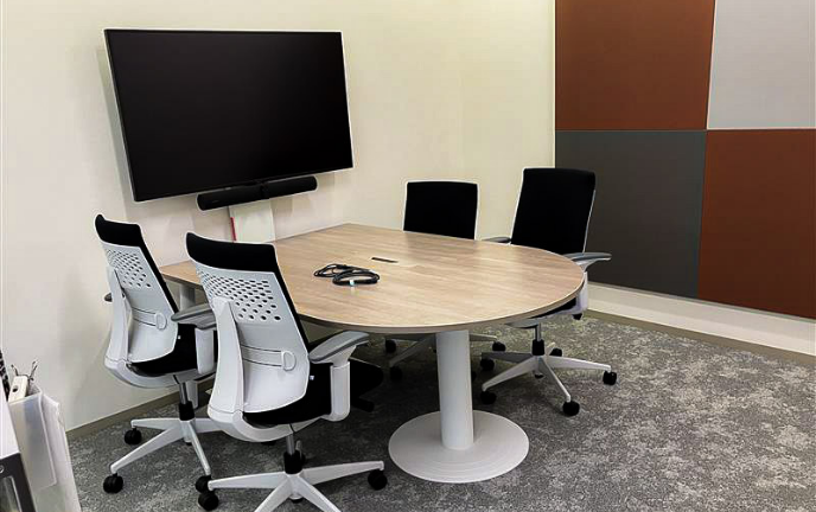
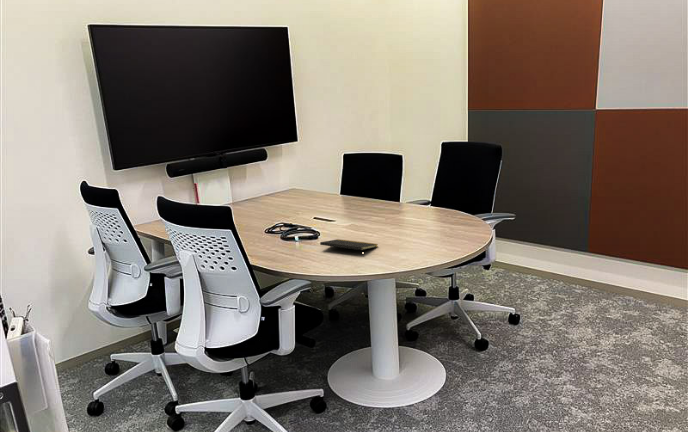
+ notepad [319,238,379,258]
